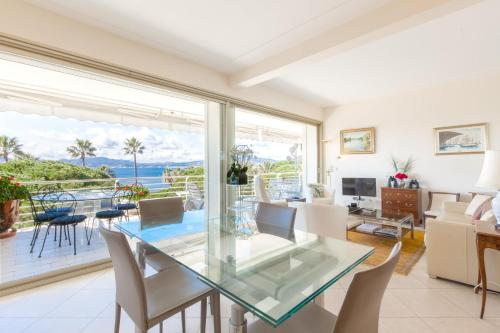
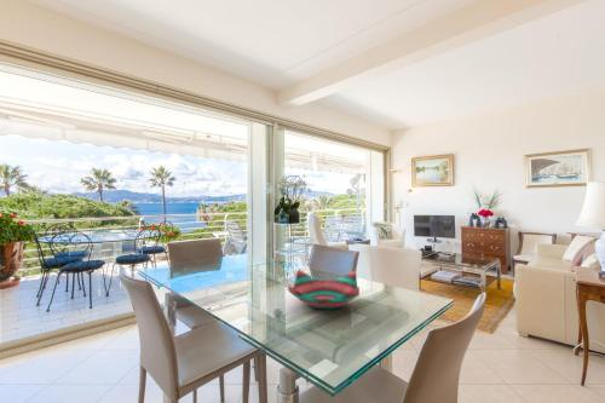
+ decorative bowl [287,269,361,310]
